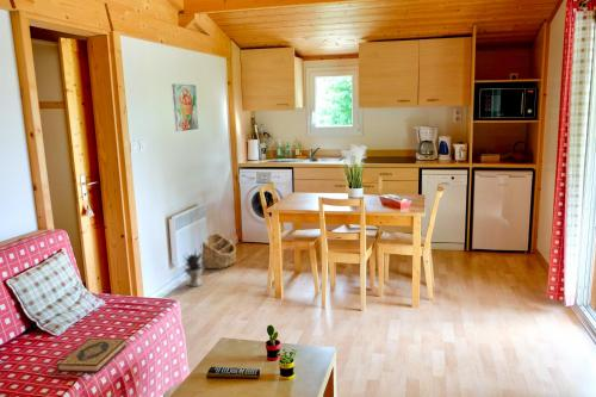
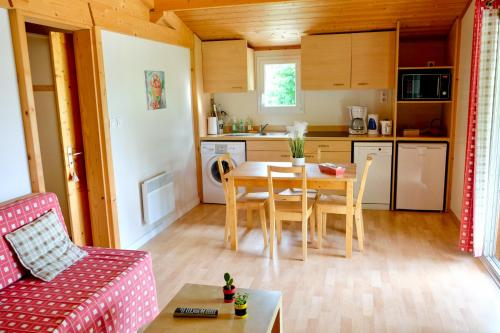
- basket [200,231,237,269]
- hardback book [56,337,128,373]
- potted plant [181,247,206,287]
